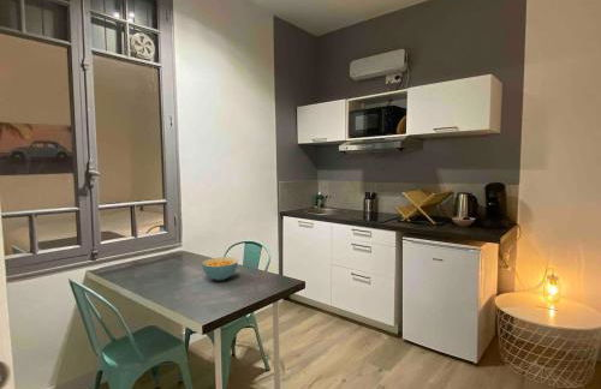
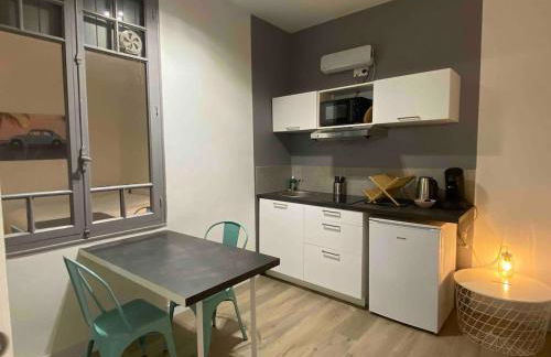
- cereal bowl [201,256,239,282]
